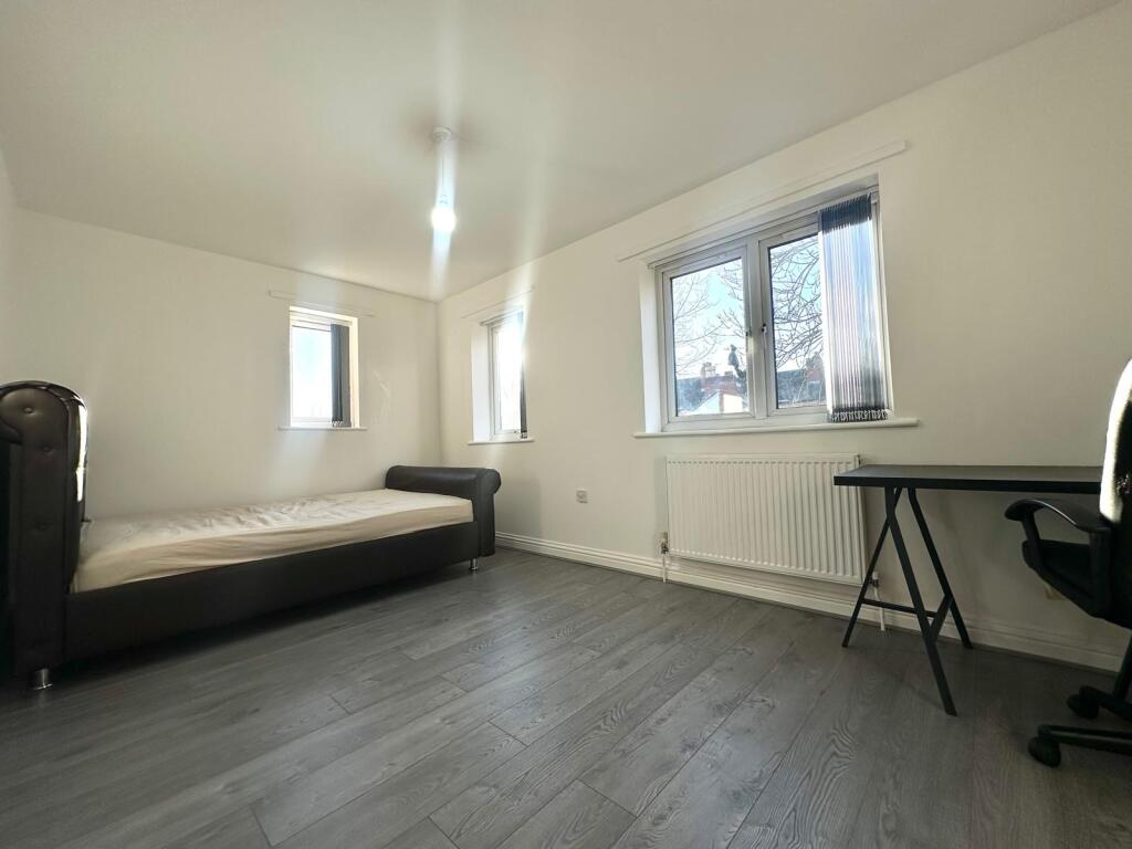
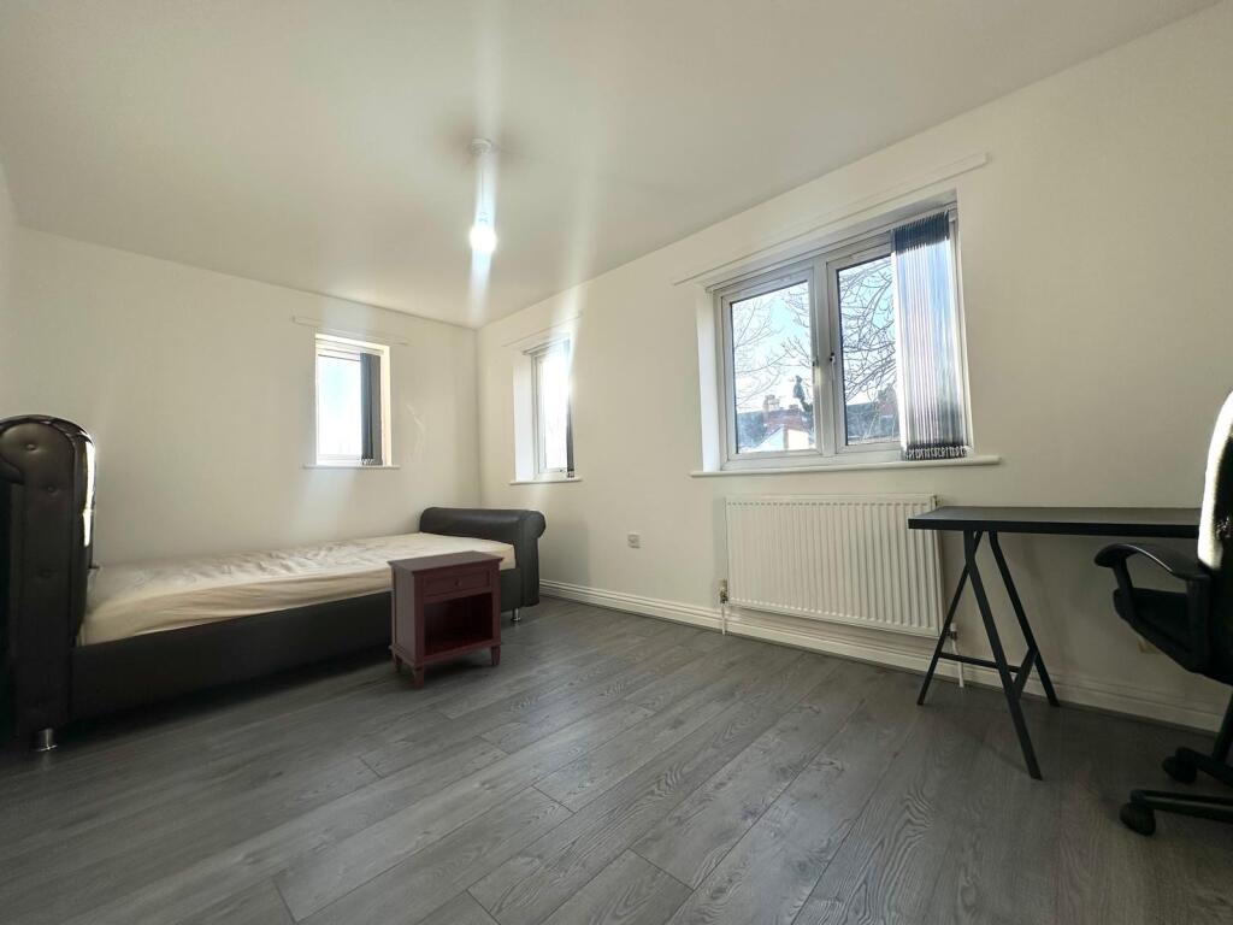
+ nightstand [385,549,506,691]
